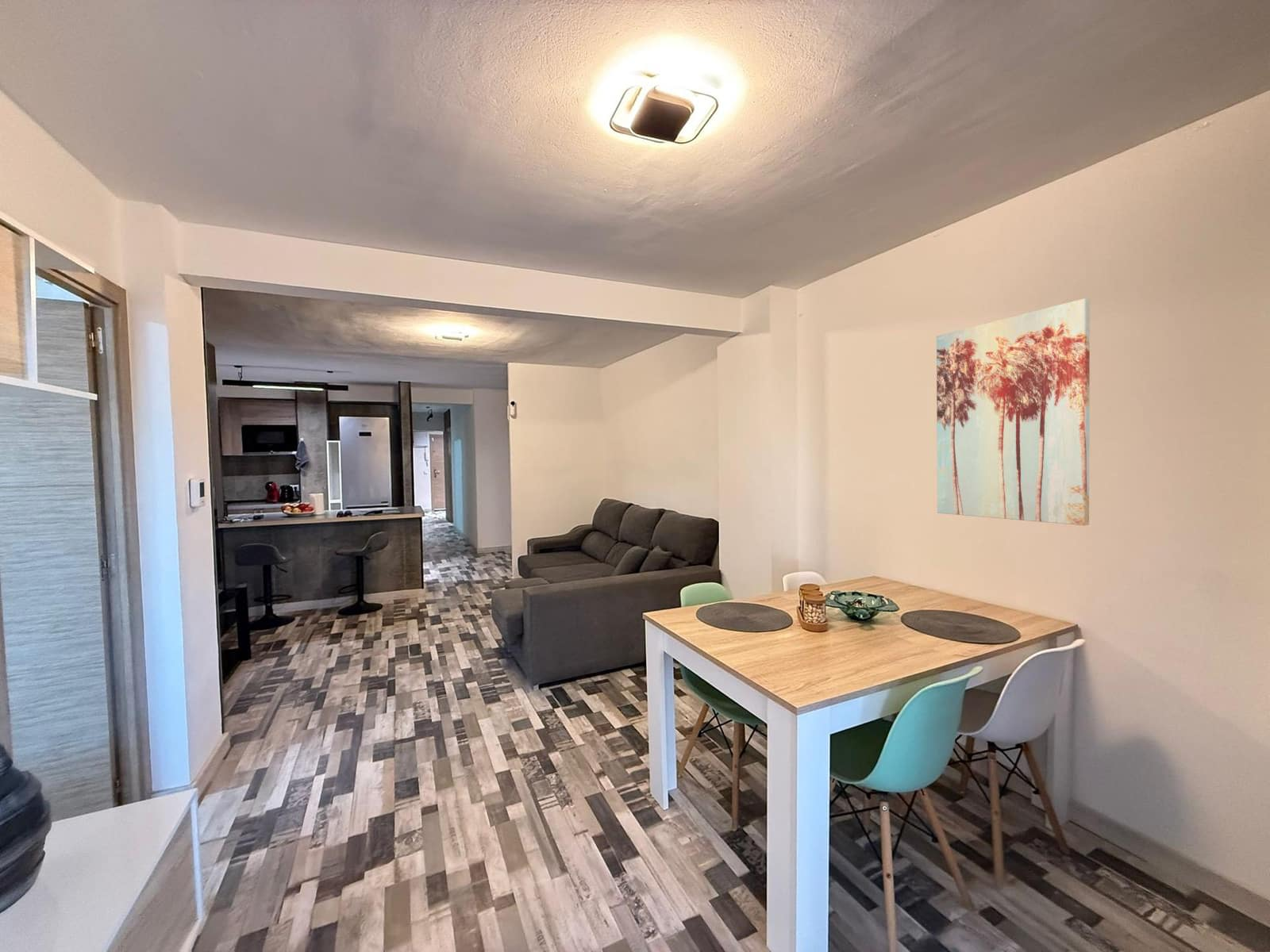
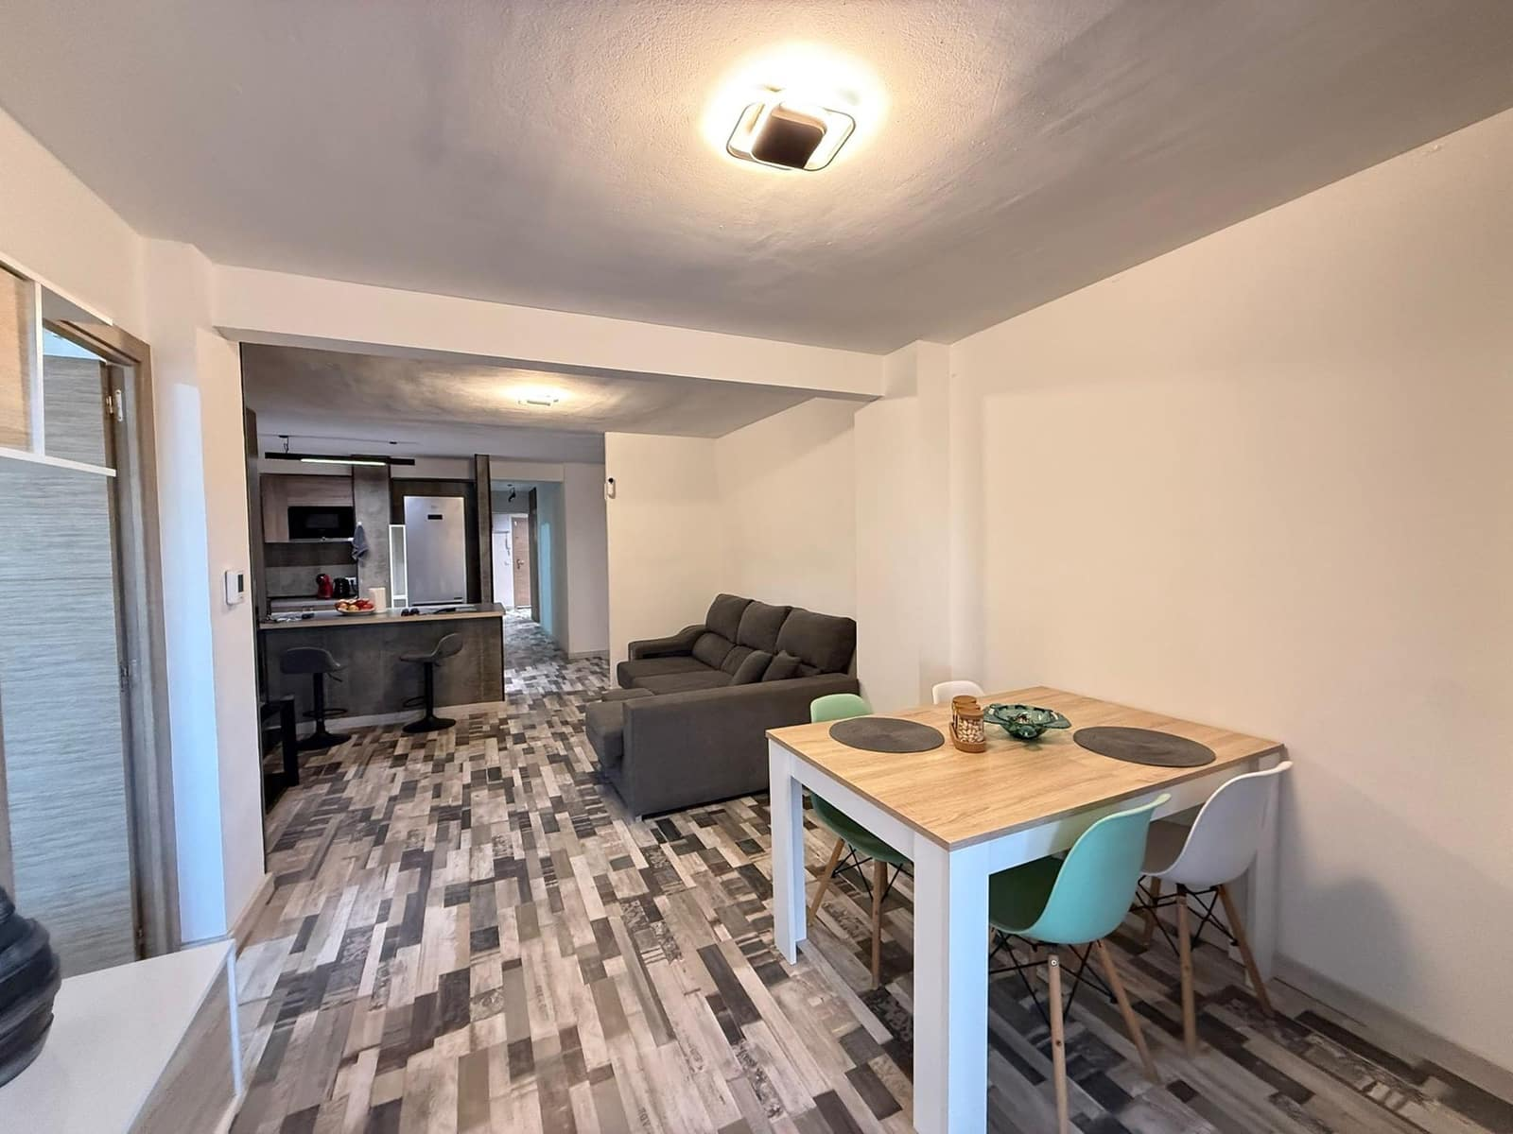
- wall art [936,298,1091,526]
